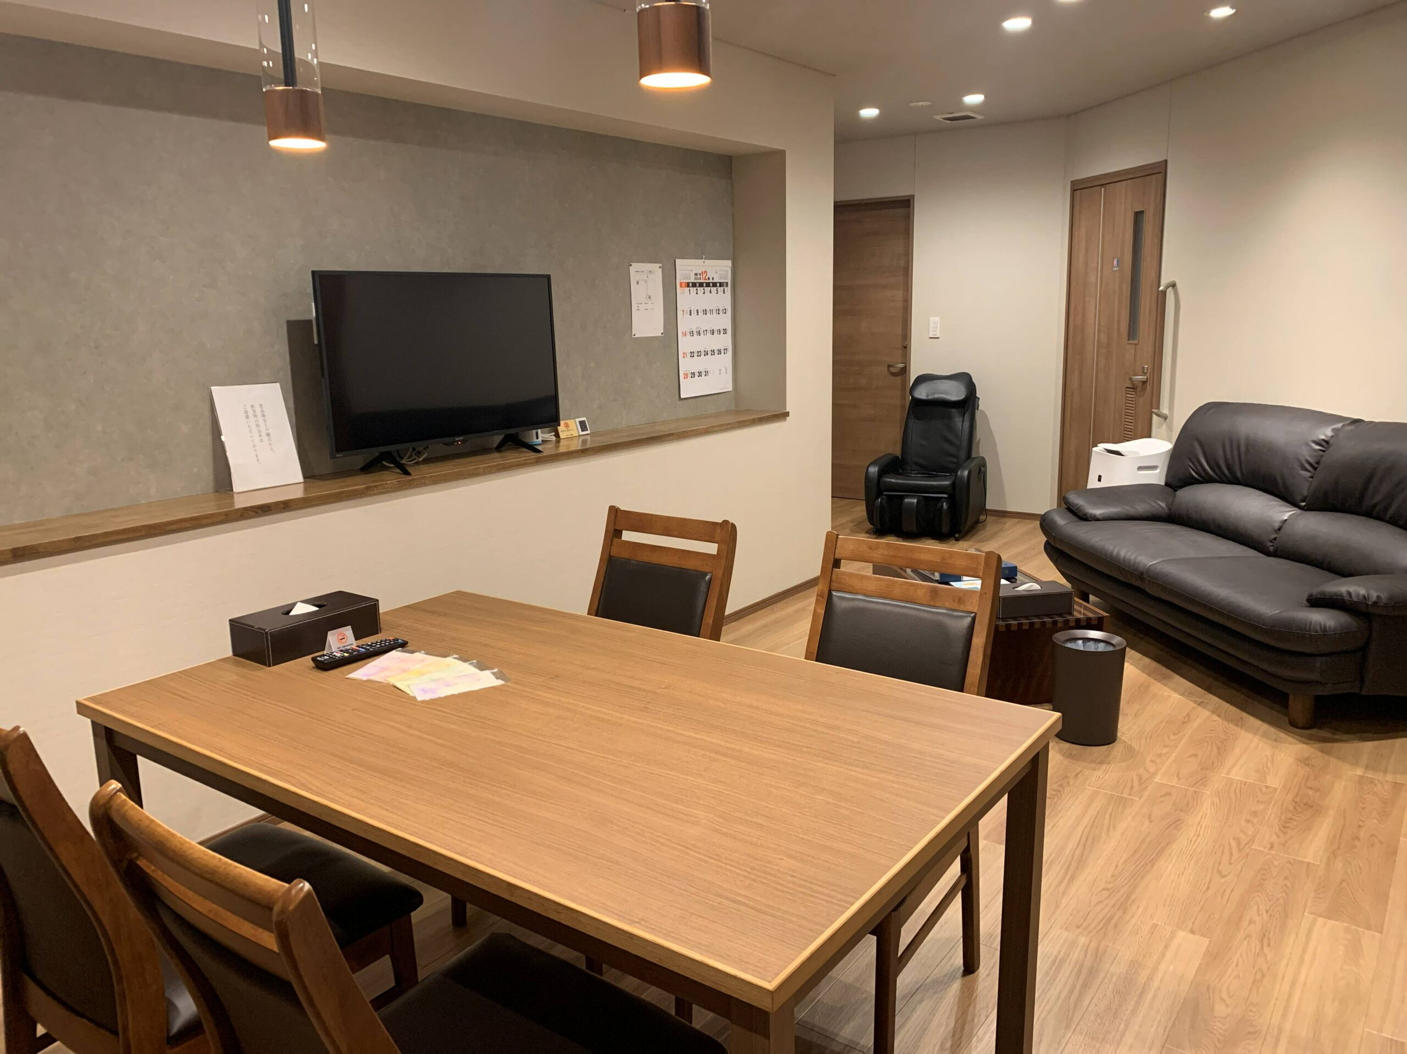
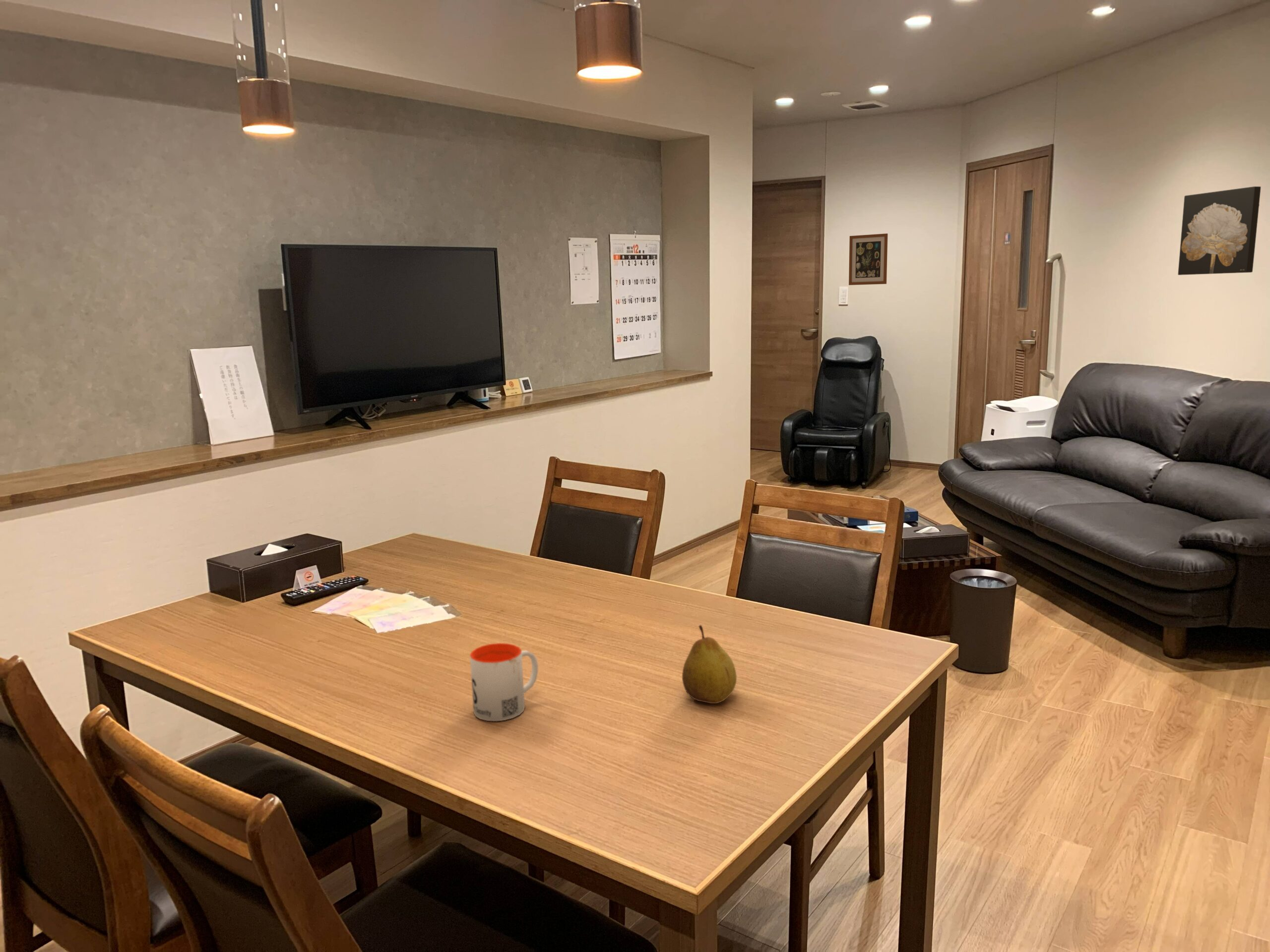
+ mug [469,643,539,722]
+ wall art [848,233,889,286]
+ wall art [1178,186,1261,276]
+ fruit [682,624,737,704]
